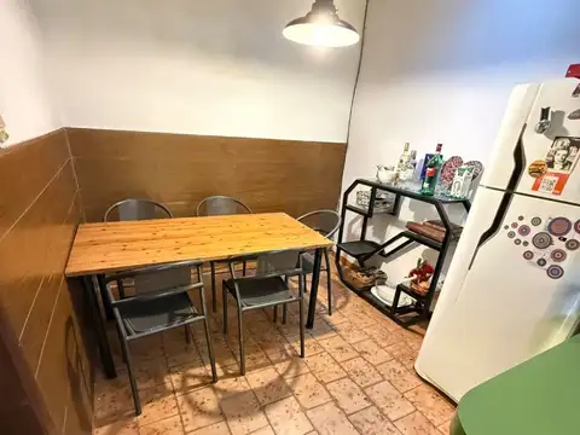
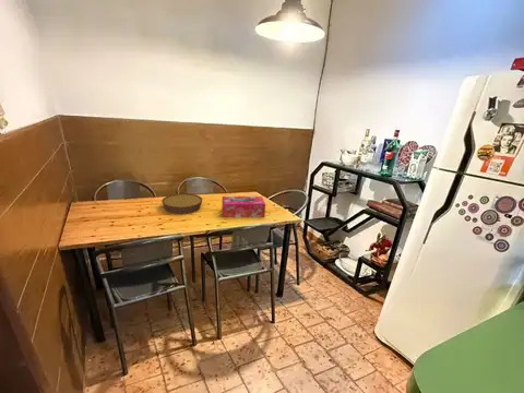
+ tissue box [221,195,266,218]
+ bowl [160,192,203,215]
